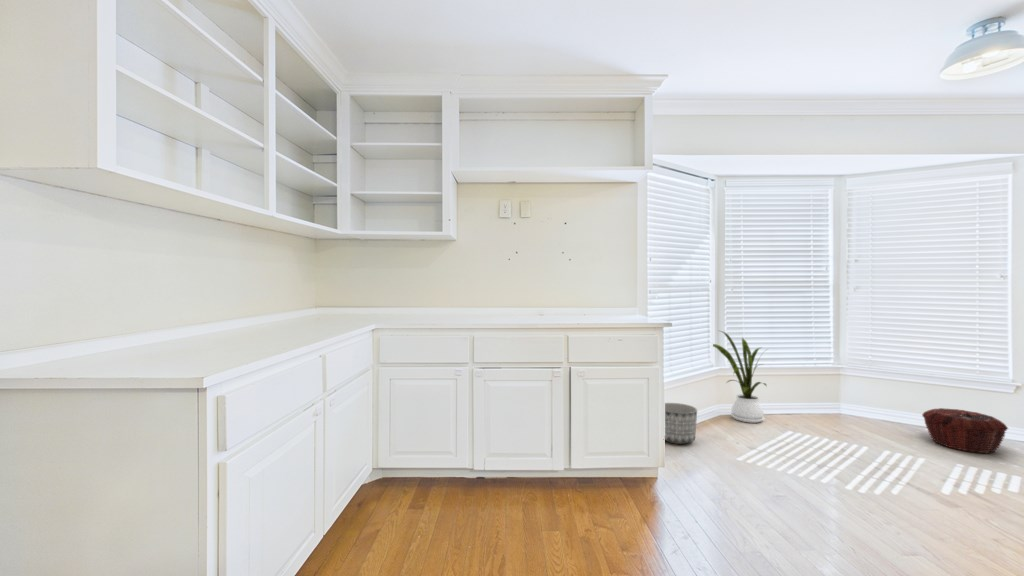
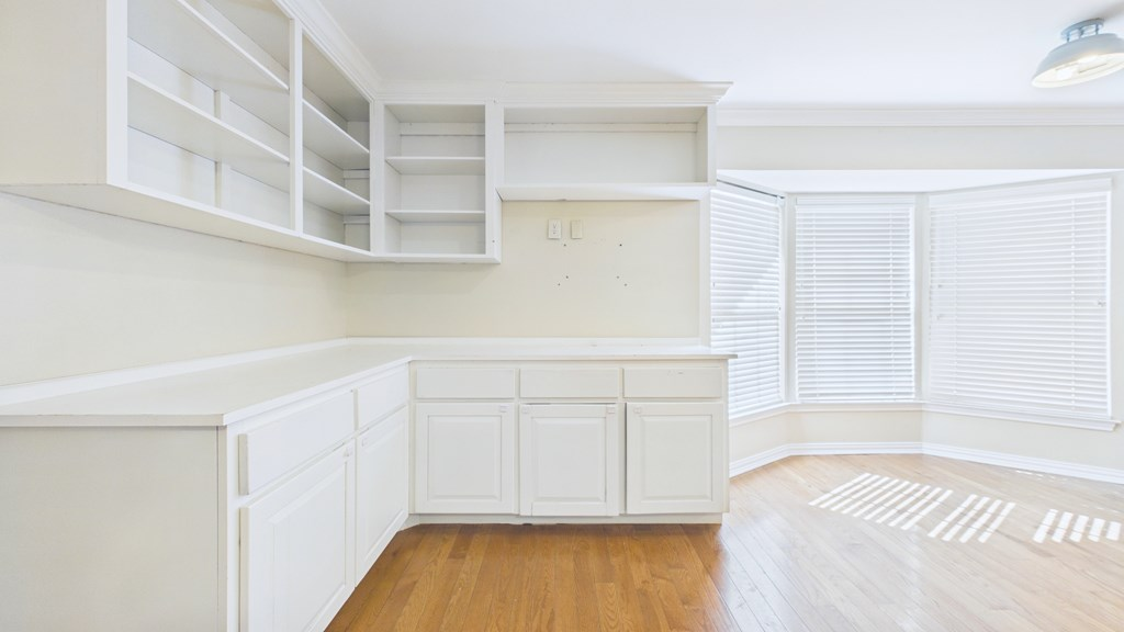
- woven basket [921,407,1009,454]
- planter [664,402,698,445]
- house plant [712,329,769,424]
